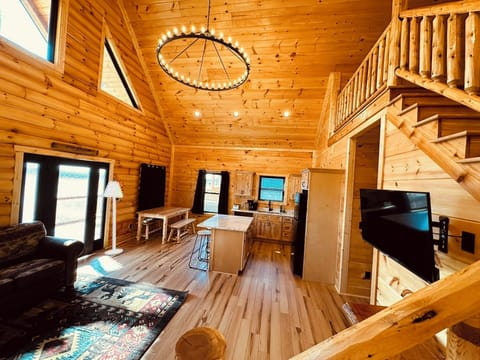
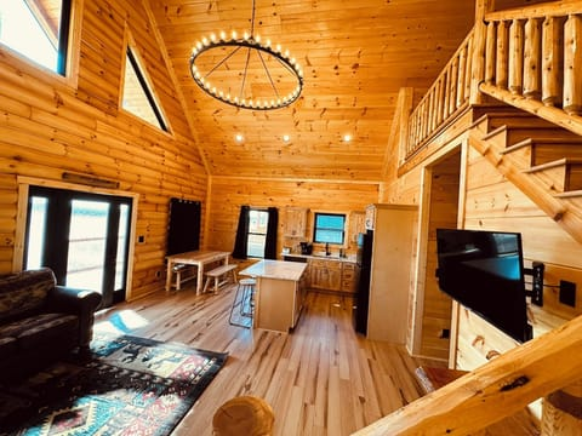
- floor lamp [102,180,124,256]
